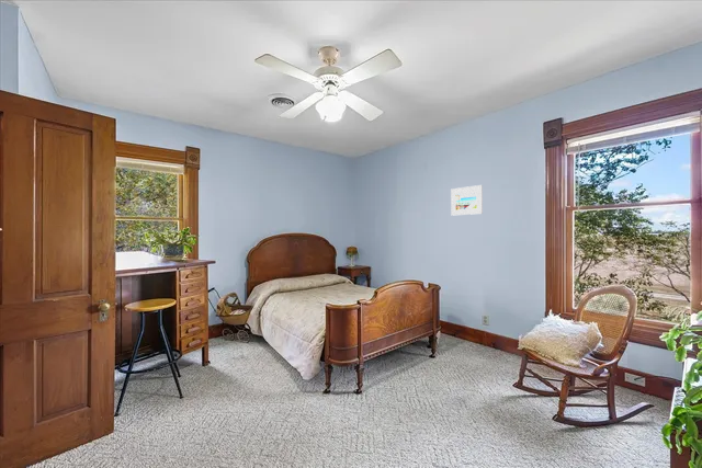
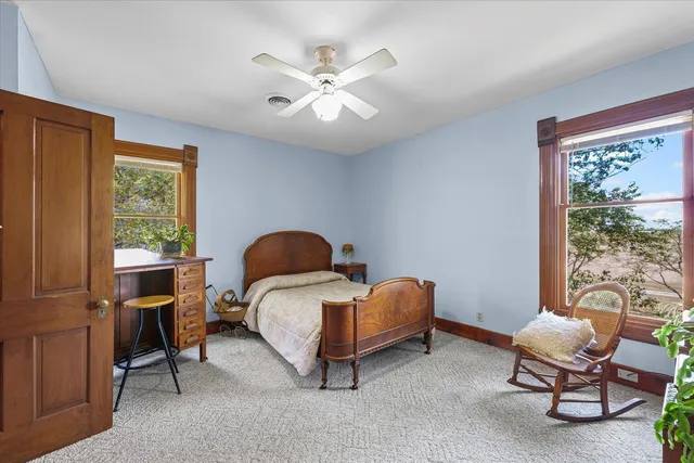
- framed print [450,184,484,216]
